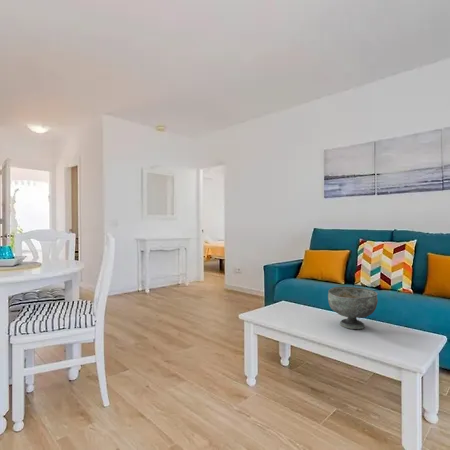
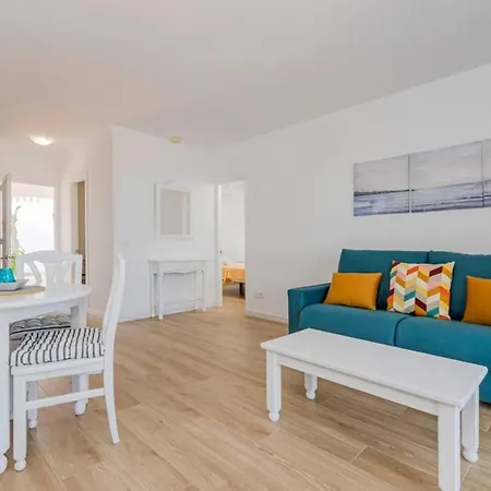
- decorative bowl [327,286,379,330]
